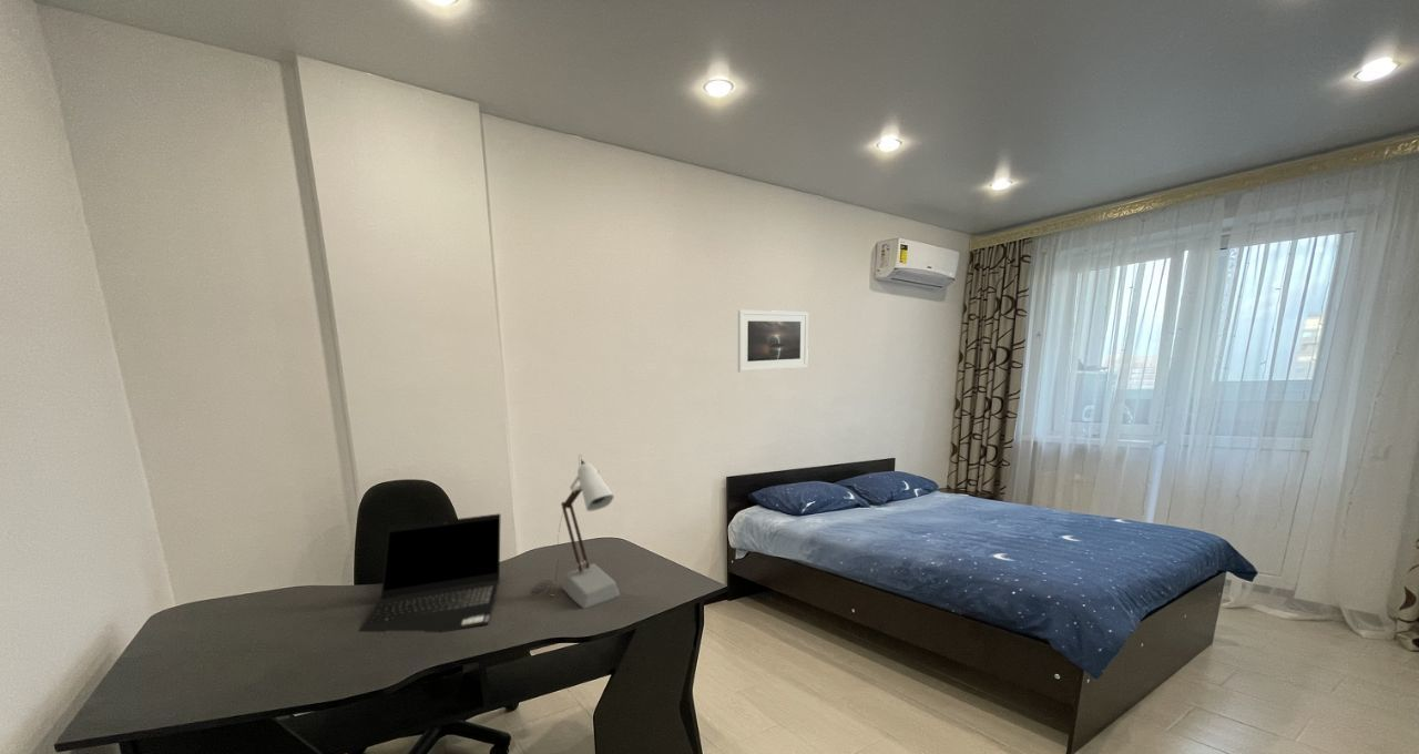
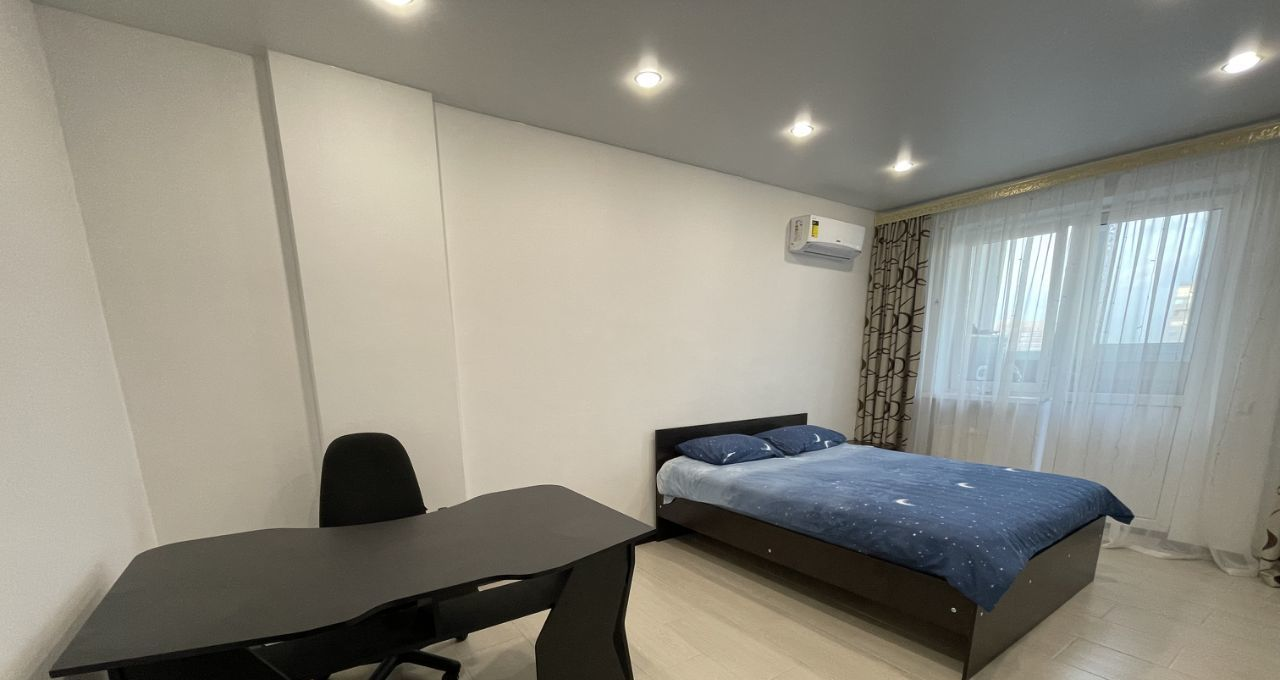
- laptop computer [357,512,501,633]
- desk lamp [531,454,621,610]
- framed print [737,309,809,374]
